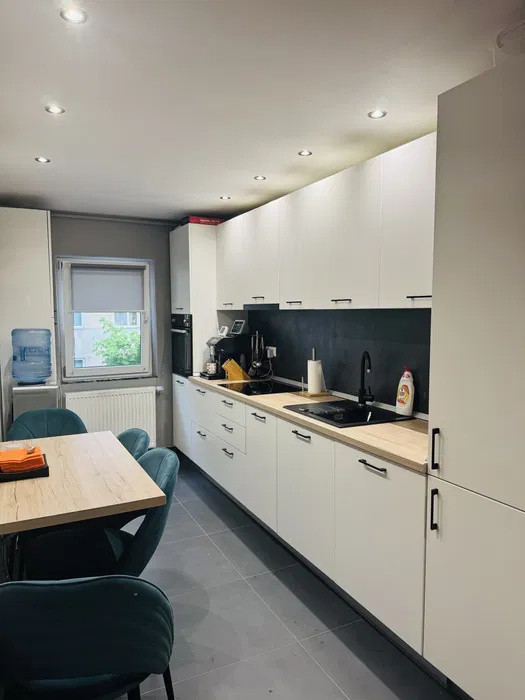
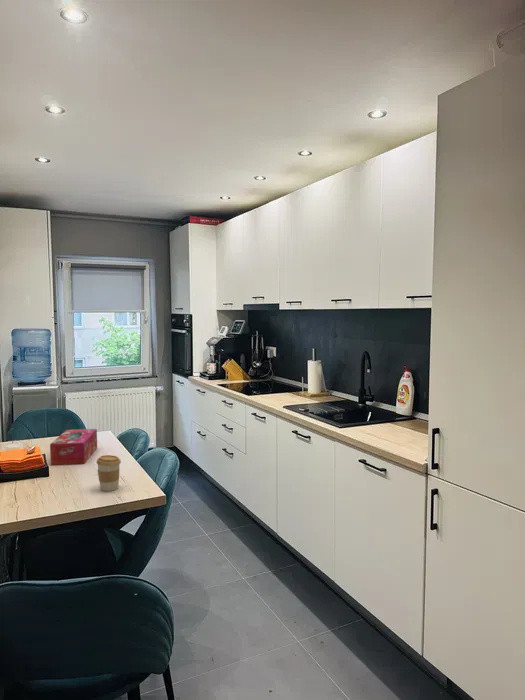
+ coffee cup [96,454,122,492]
+ tissue box [49,428,98,466]
